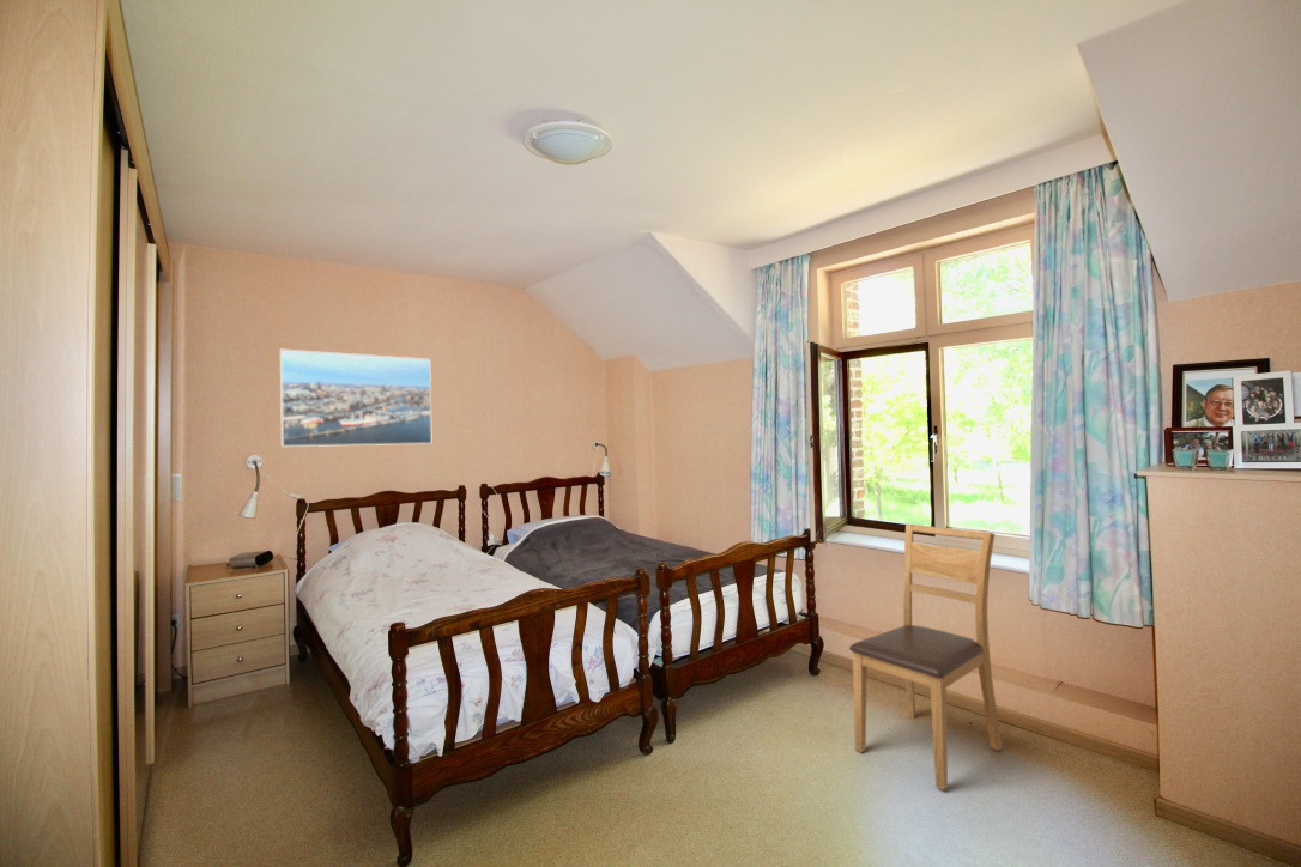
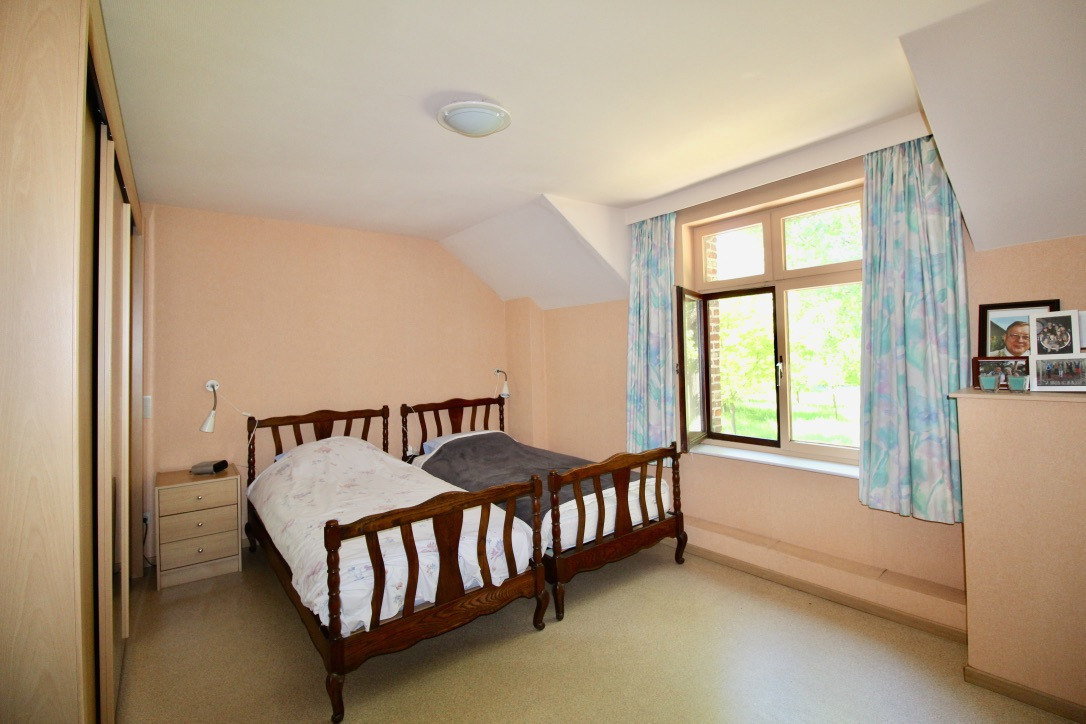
- chair [848,523,1004,792]
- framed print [279,348,432,448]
